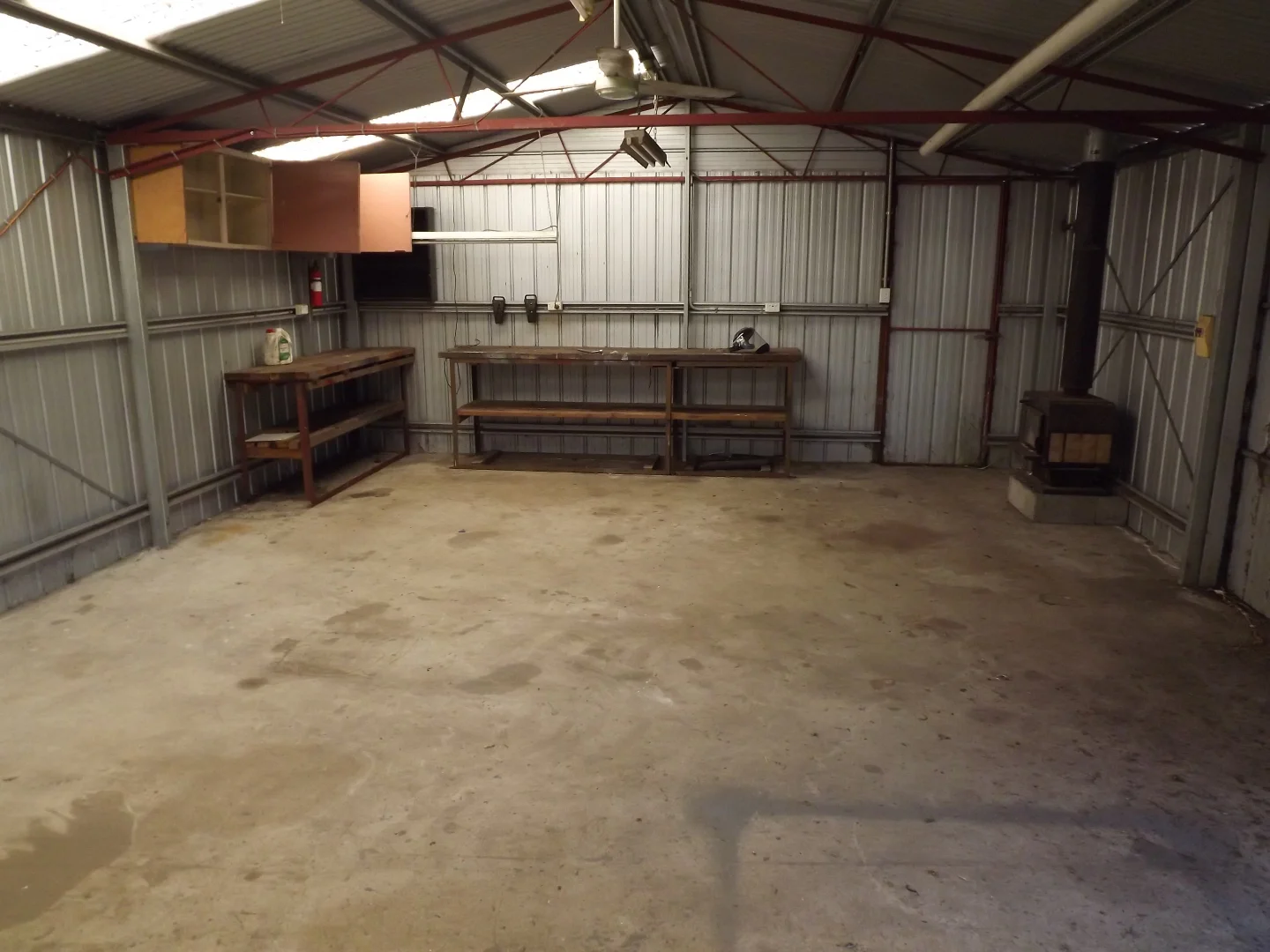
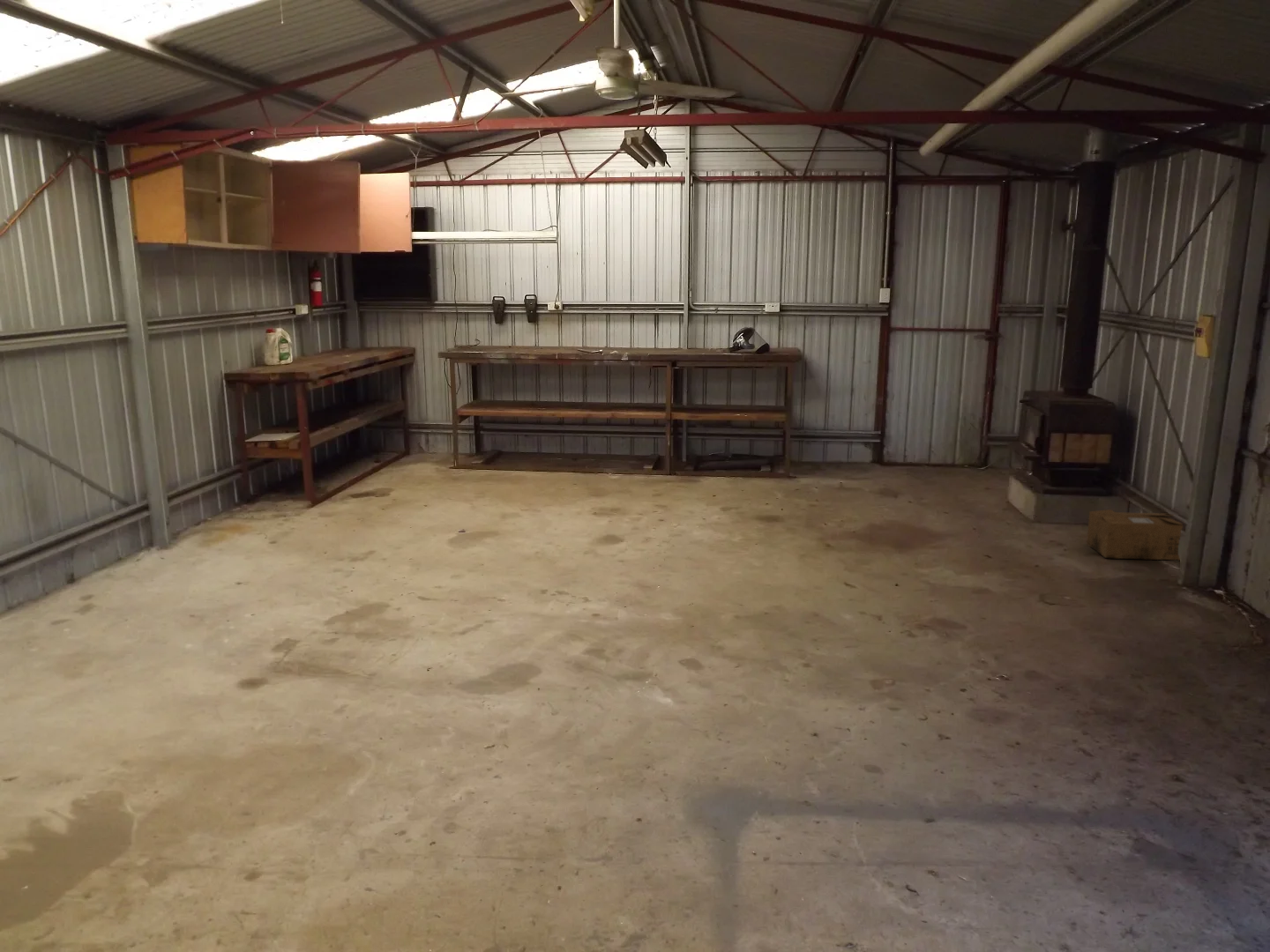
+ cardboard box [1086,509,1184,561]
